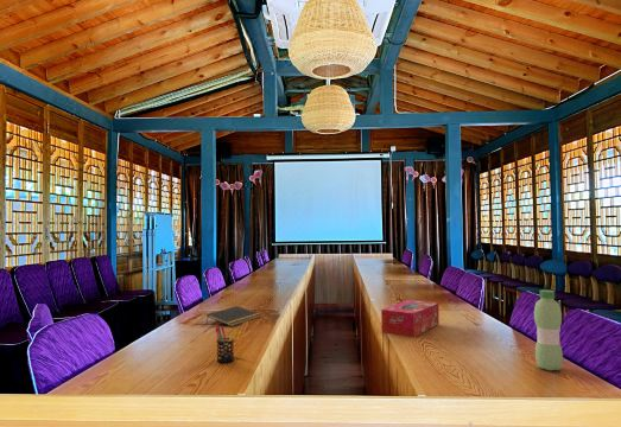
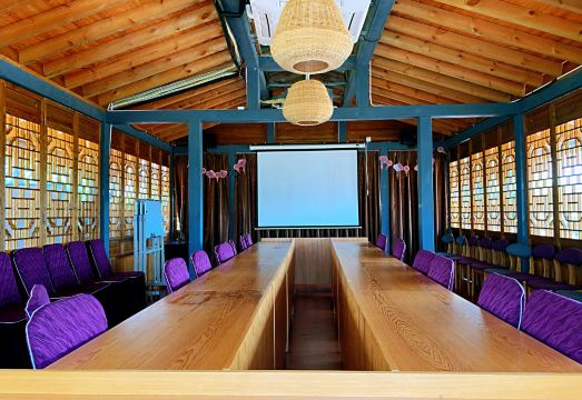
- water bottle [533,289,564,371]
- notepad [205,305,261,327]
- tissue box [380,299,441,338]
- pen holder [215,324,237,364]
